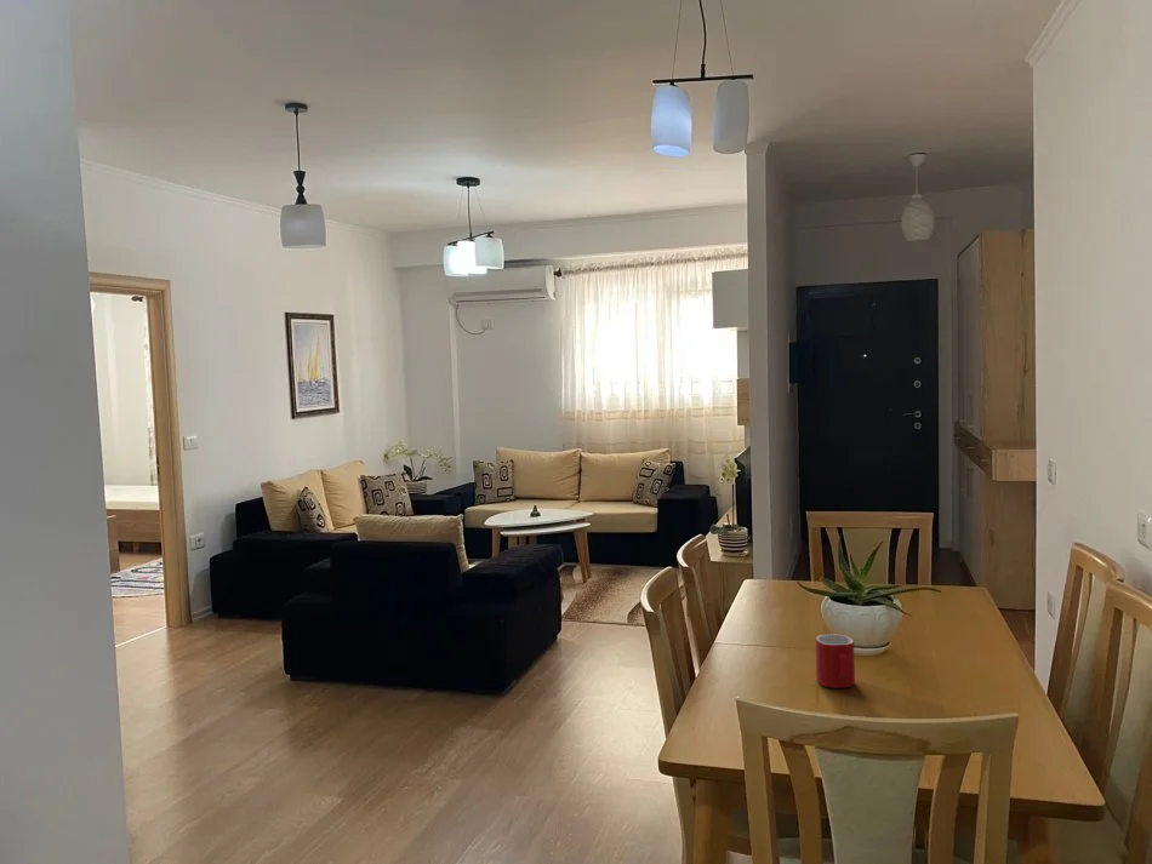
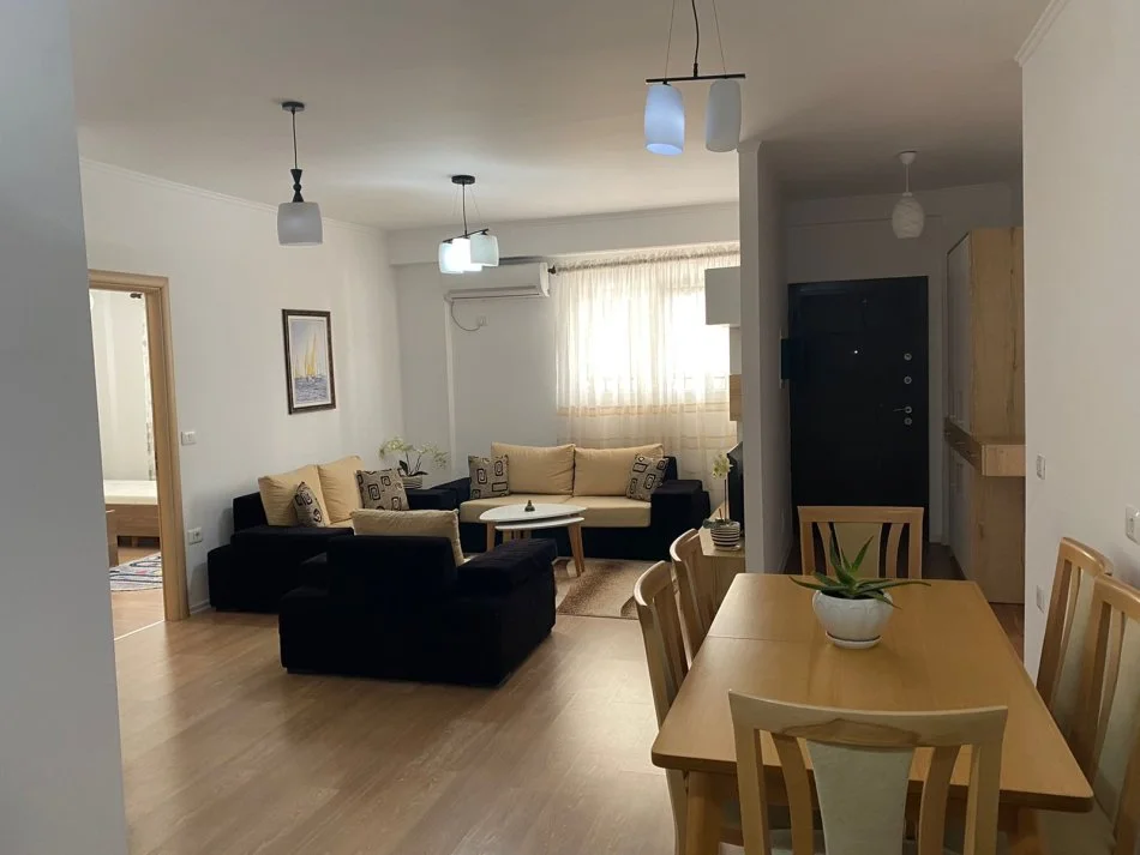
- mug [814,633,856,690]
